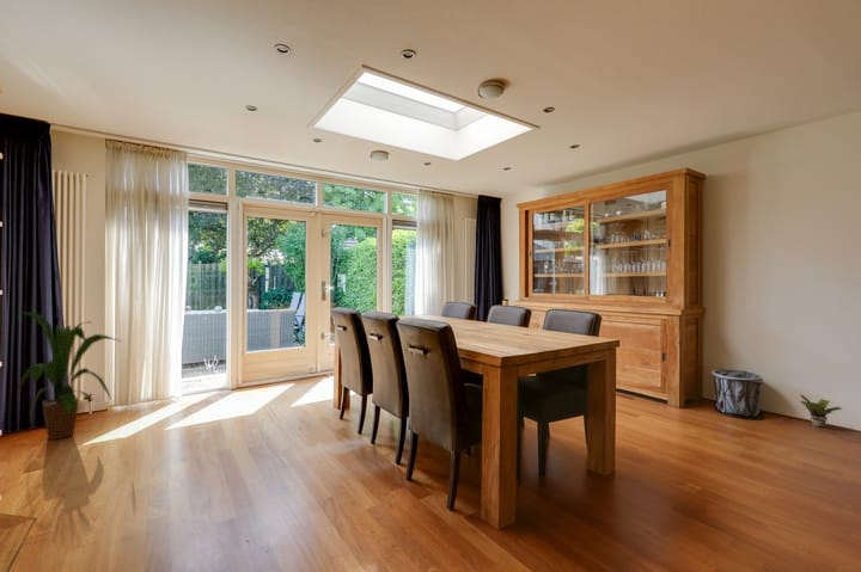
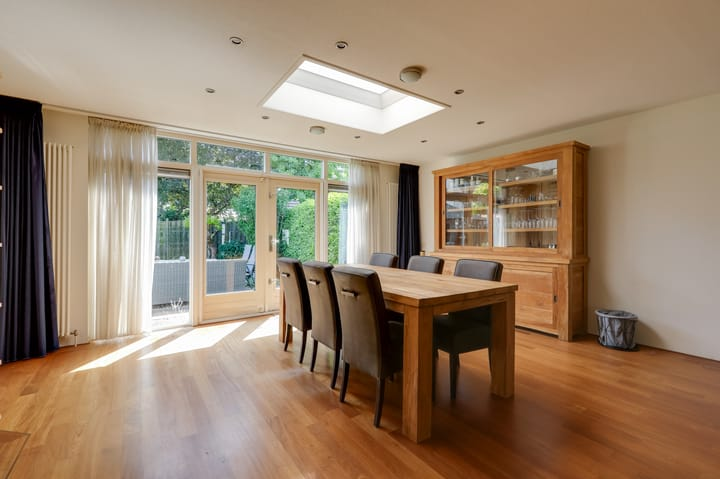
- potted plant [799,394,844,429]
- house plant [17,310,123,441]
